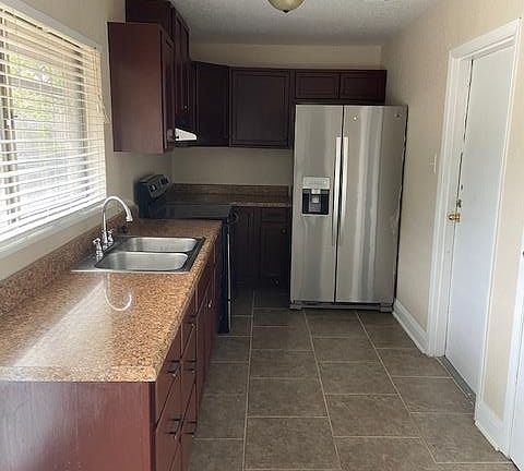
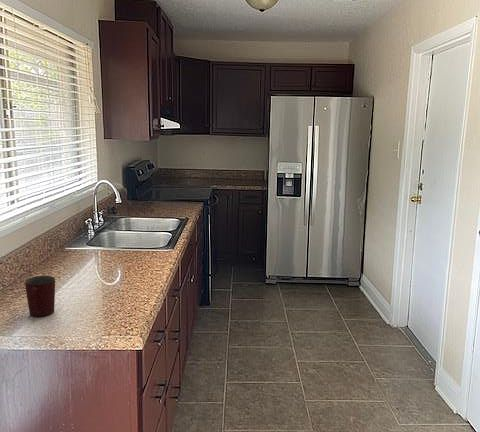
+ mug [24,275,56,318]
